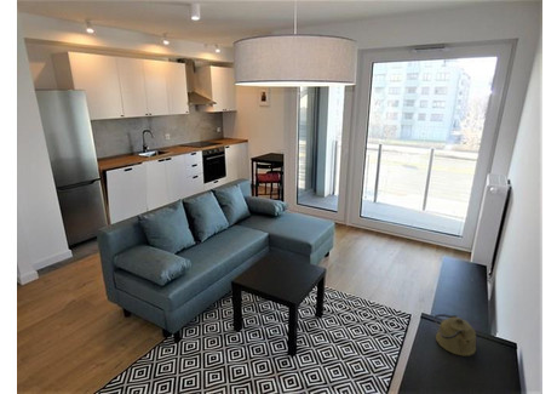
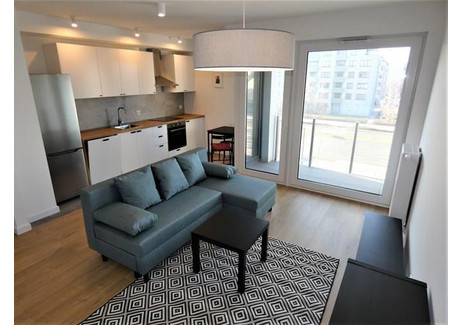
- kettle [432,313,477,356]
